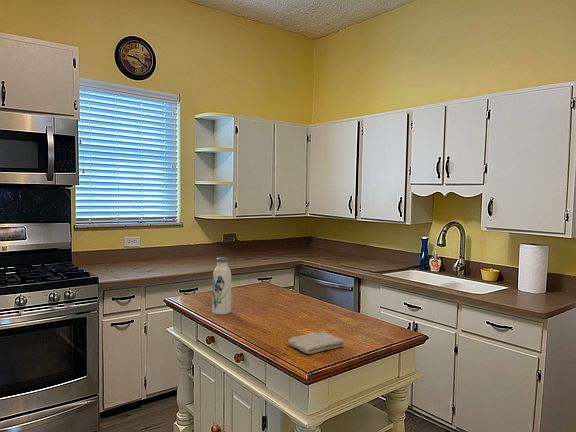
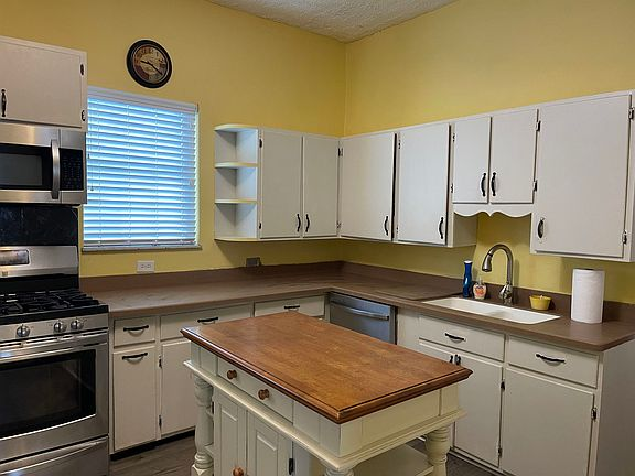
- washcloth [287,331,345,355]
- water bottle [211,256,232,316]
